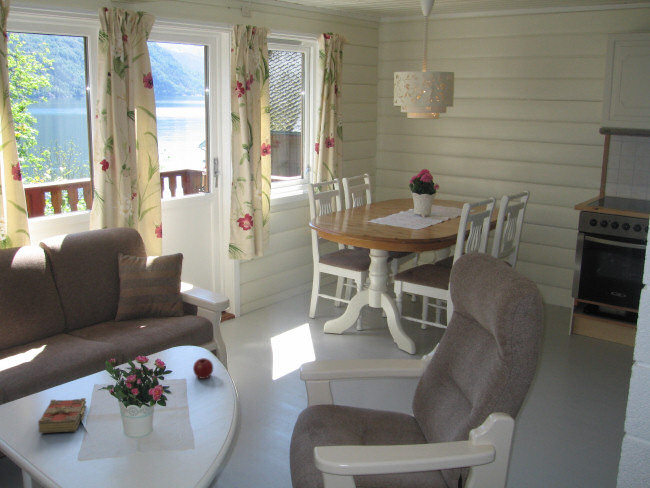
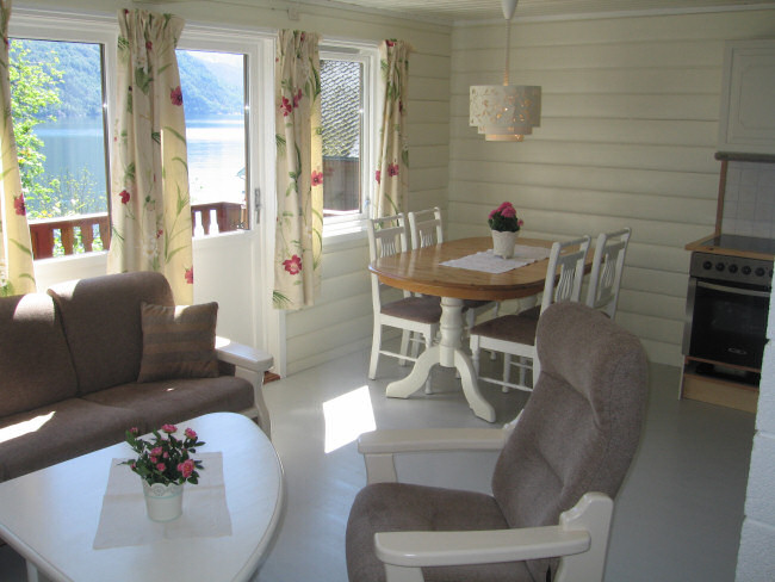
- book [37,397,87,434]
- apple [192,357,214,380]
